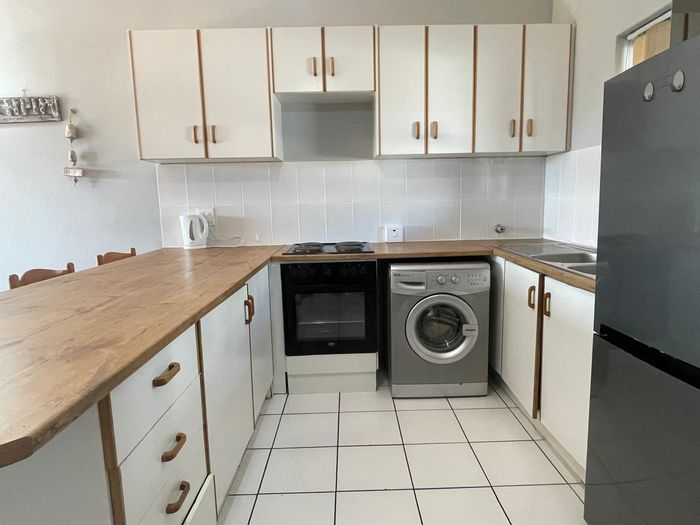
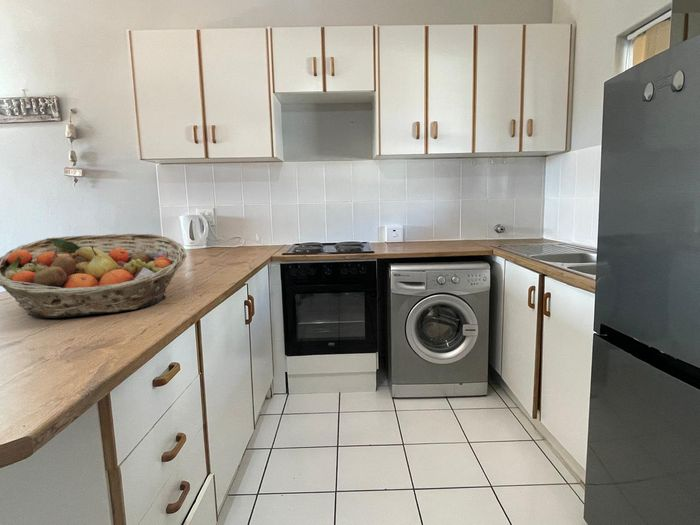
+ fruit basket [0,233,187,319]
